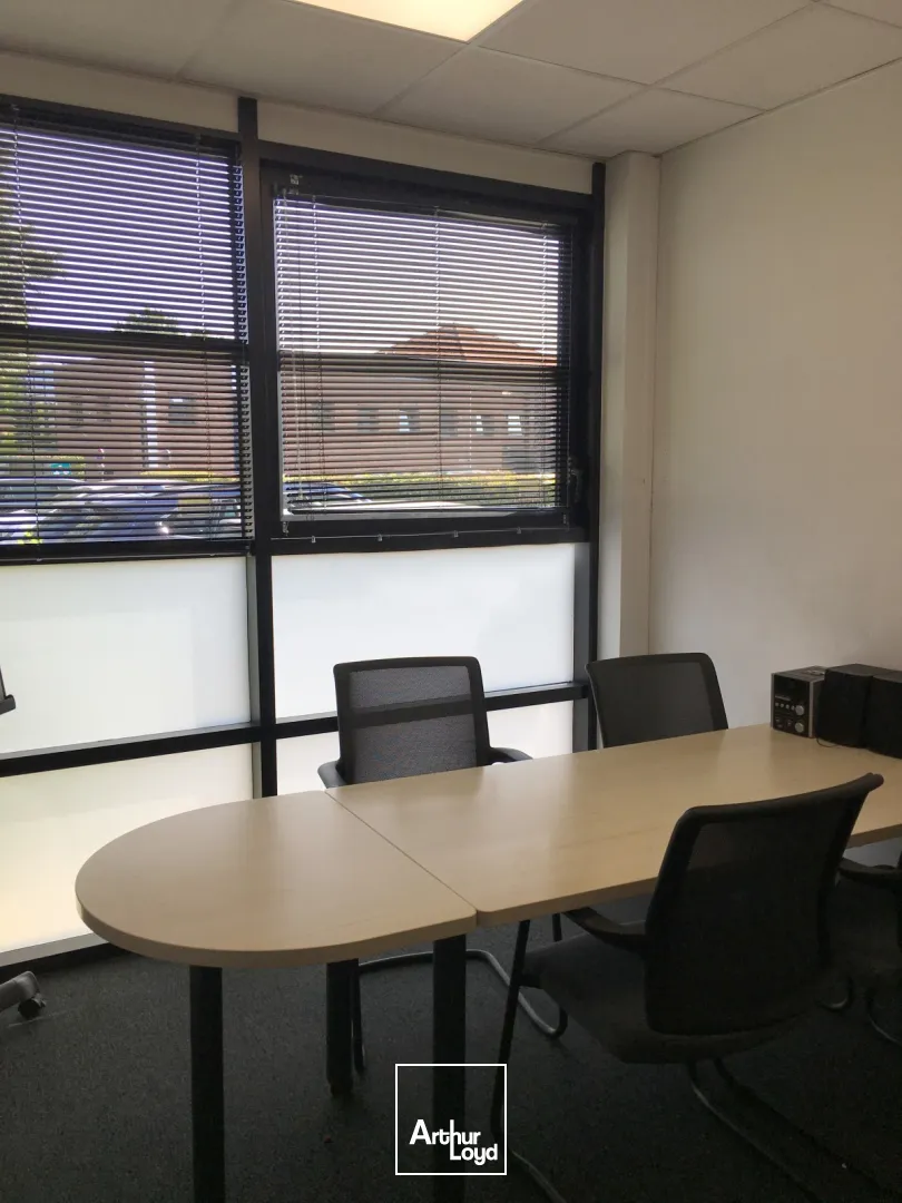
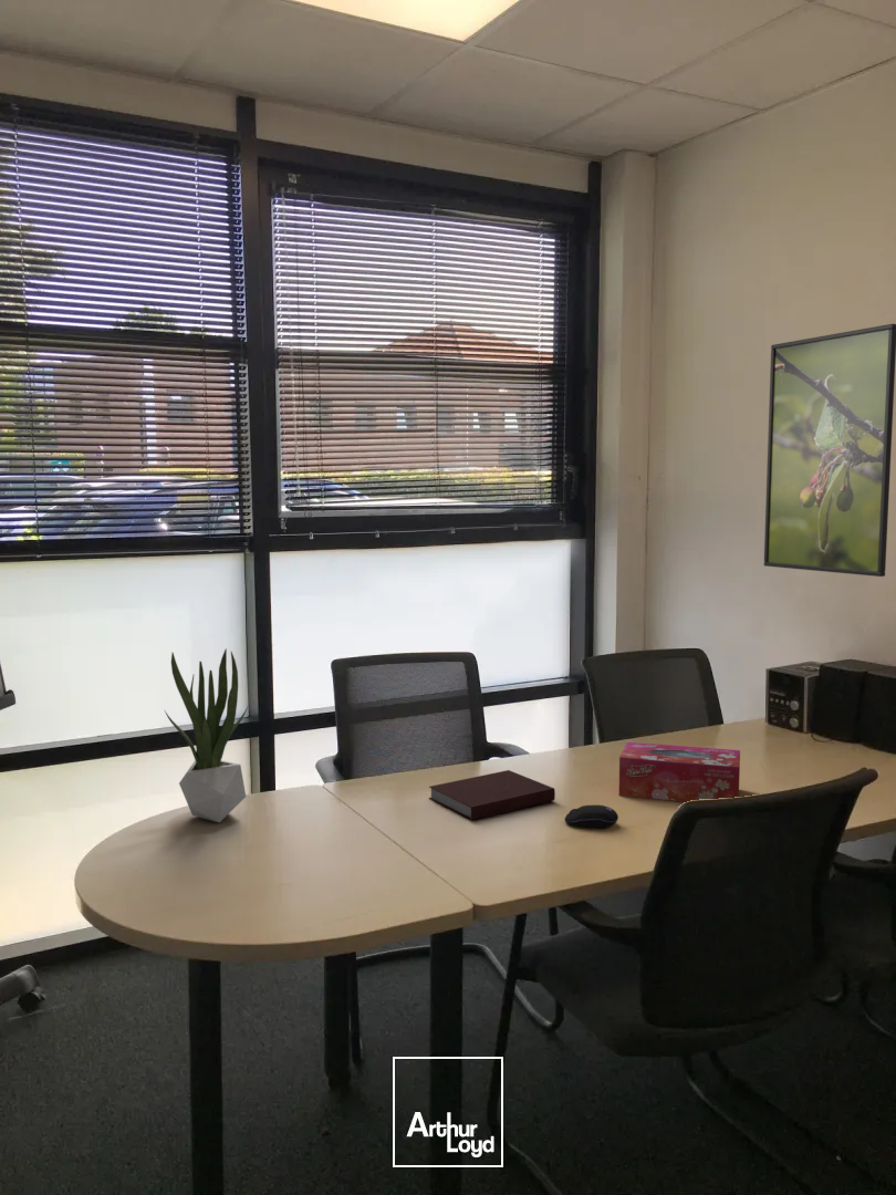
+ notebook [428,769,556,821]
+ computer mouse [563,804,619,830]
+ tissue box [618,741,741,803]
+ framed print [763,323,896,578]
+ potted plant [164,647,249,823]
